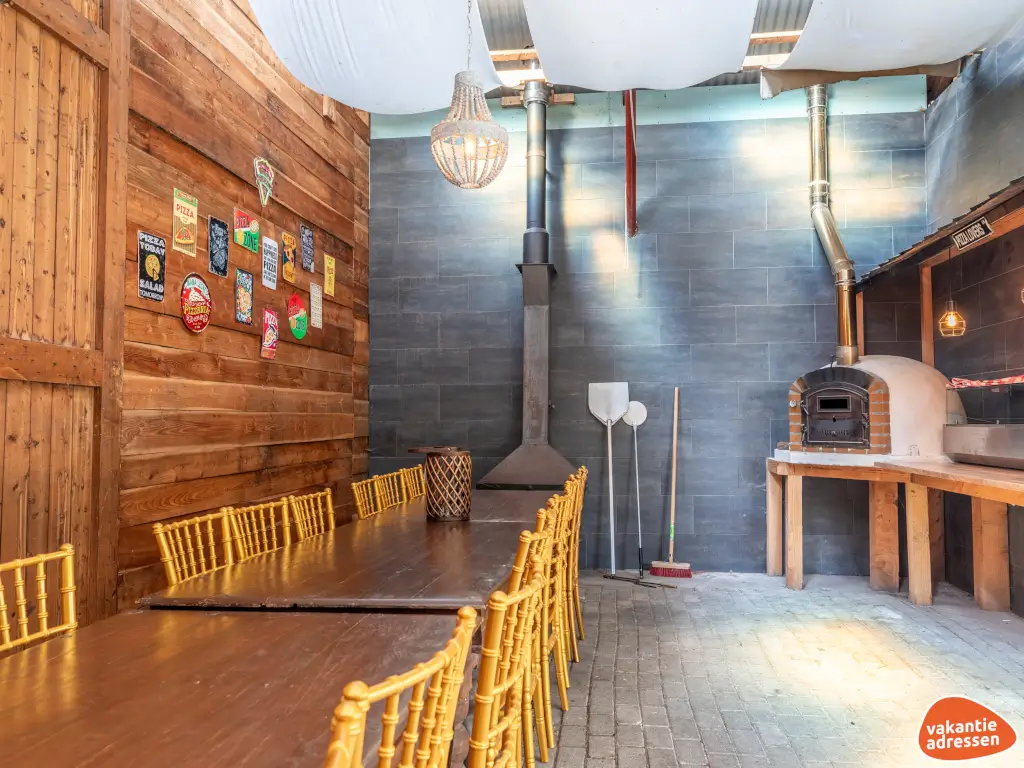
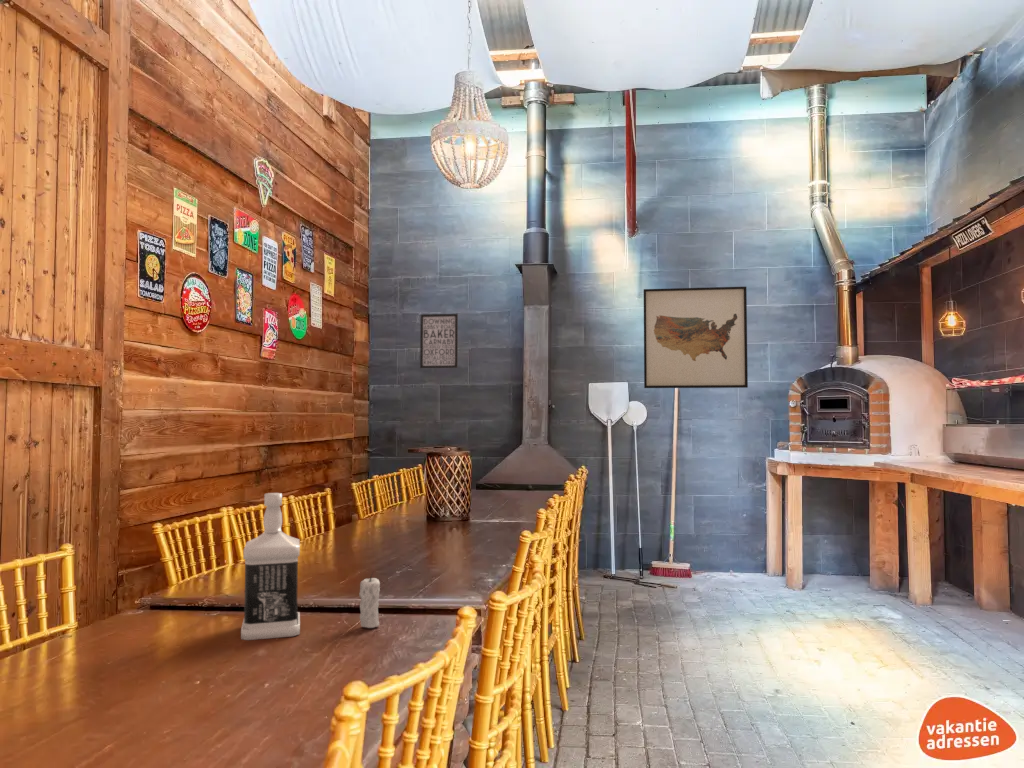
+ wall art [643,286,749,389]
+ bottle [240,492,301,641]
+ candle [358,572,381,629]
+ wall art [419,313,459,369]
